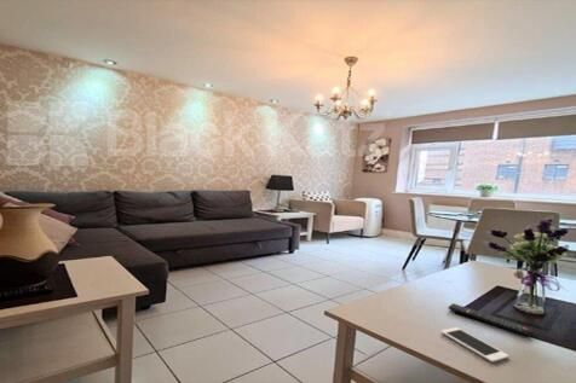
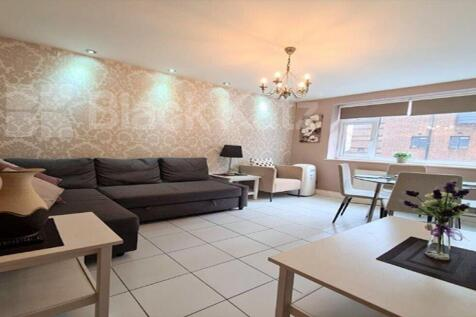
- cell phone [440,326,509,364]
- remote control [448,302,532,338]
